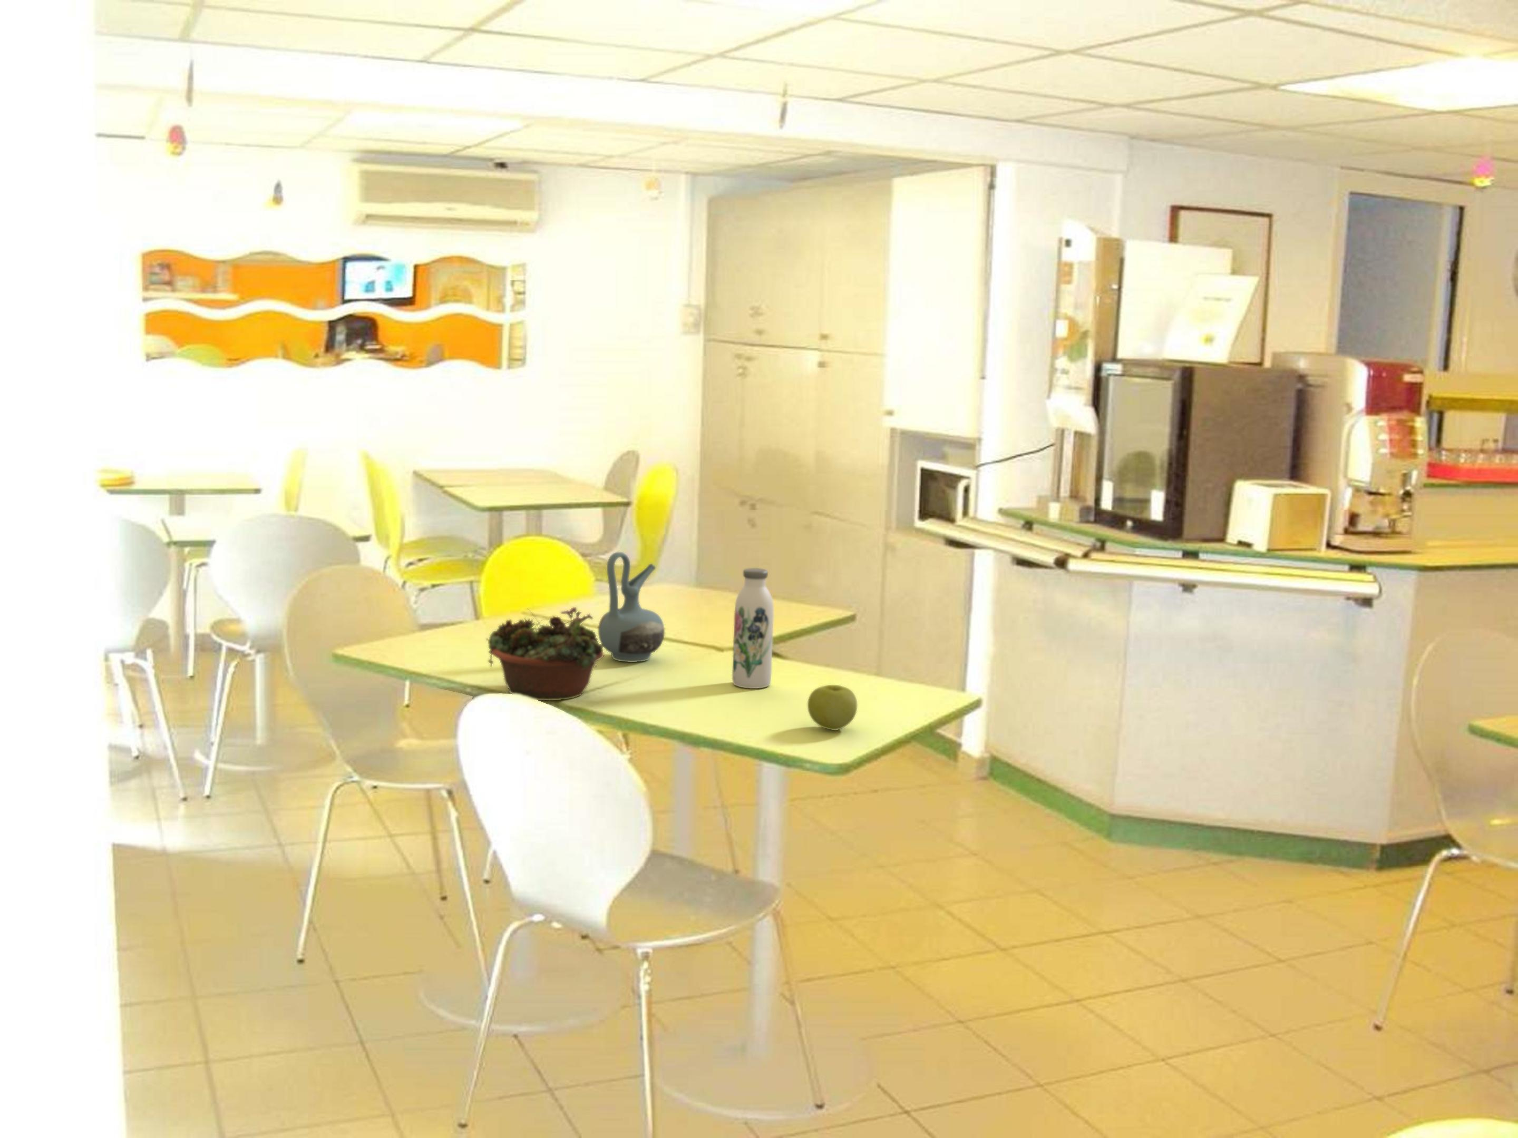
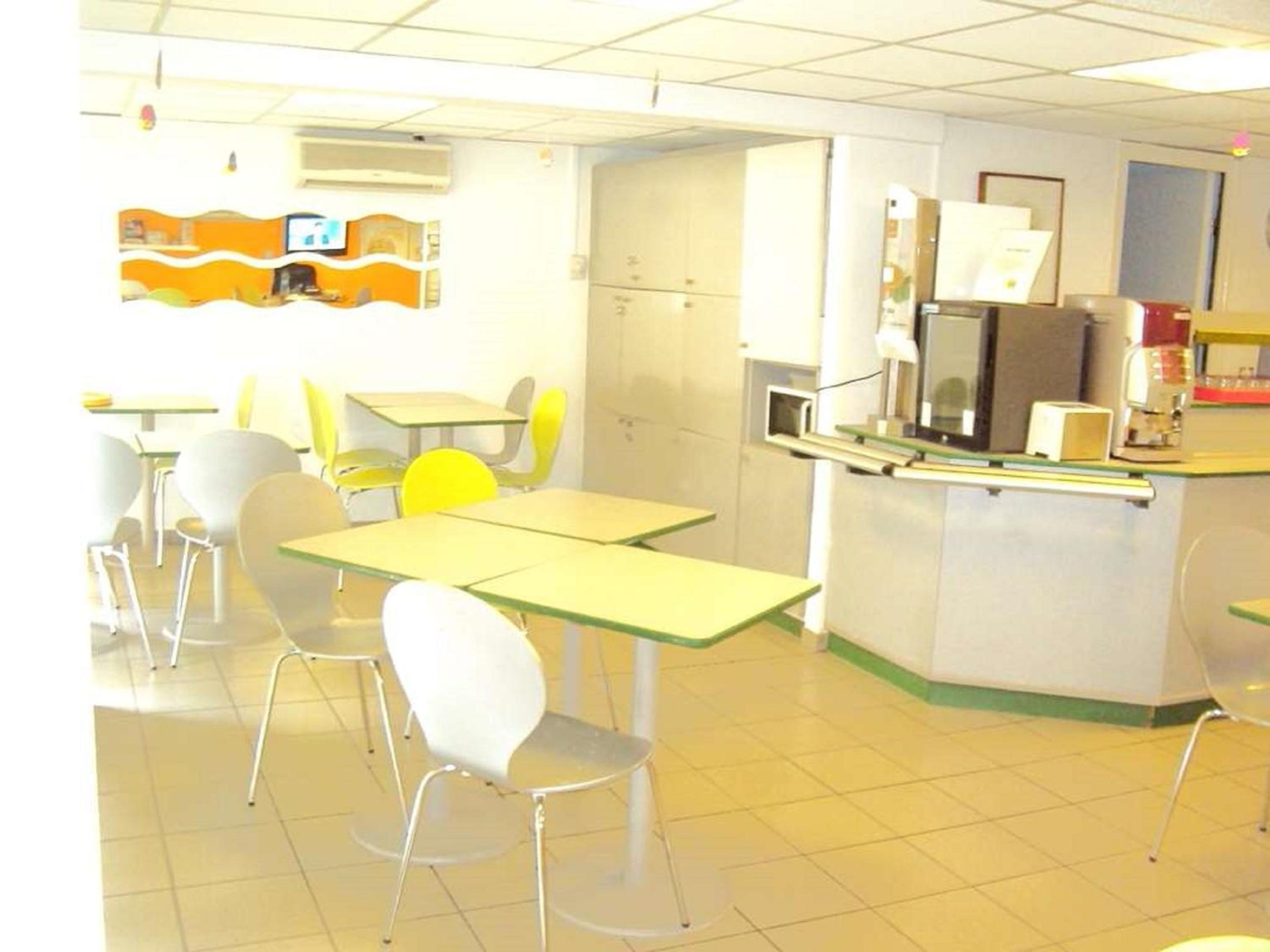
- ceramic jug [598,551,666,662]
- apple [807,685,857,730]
- succulent planter [485,606,605,702]
- water bottle [732,568,775,689]
